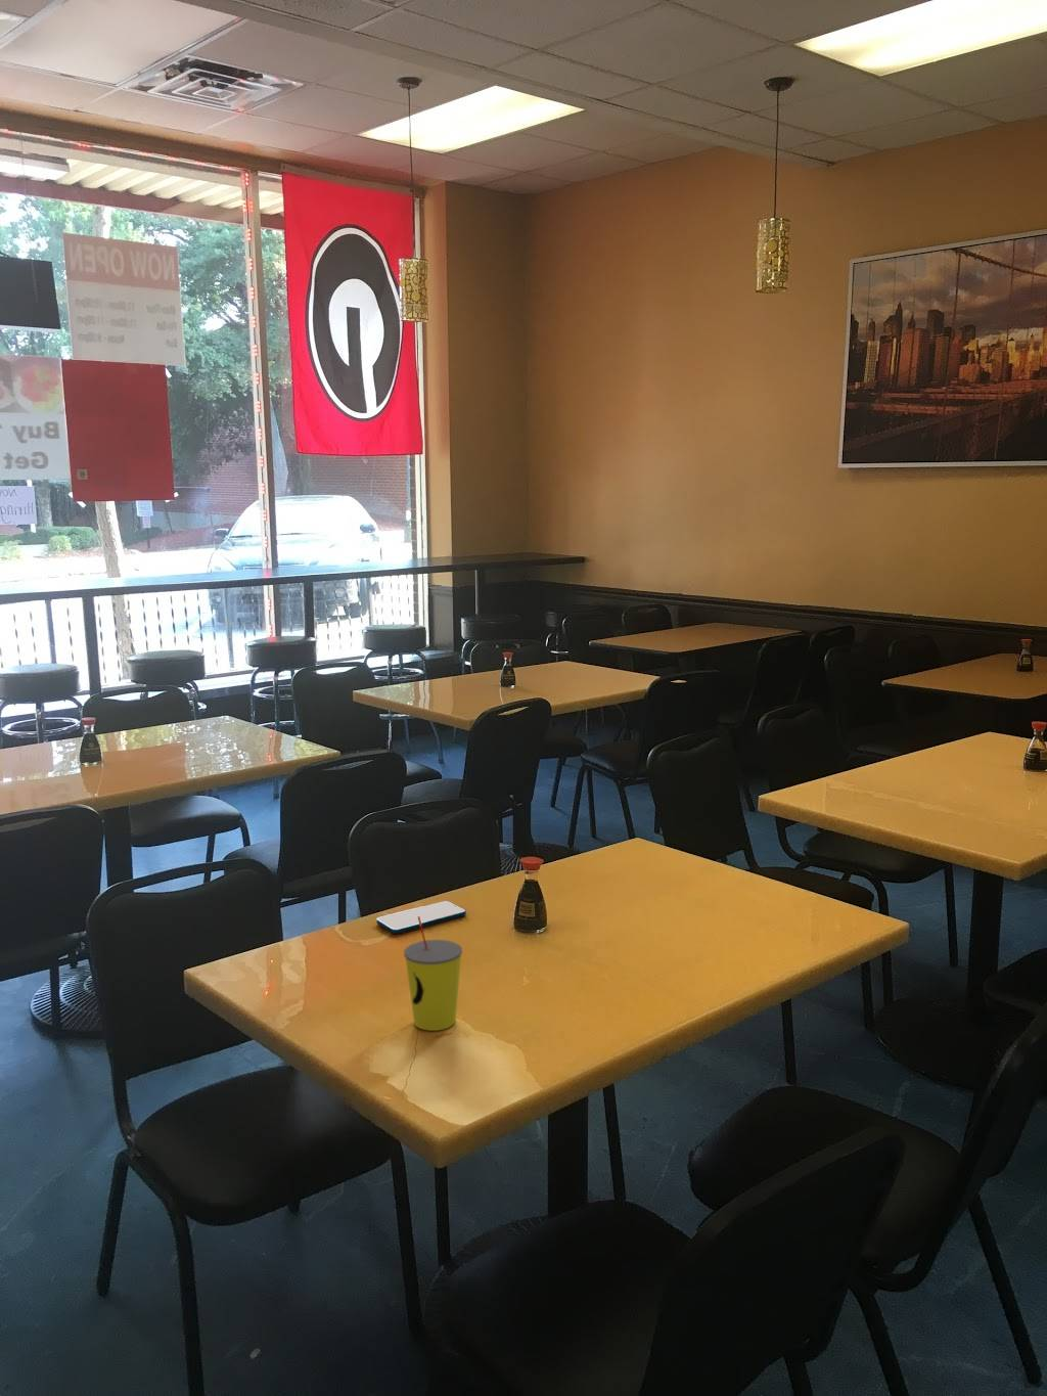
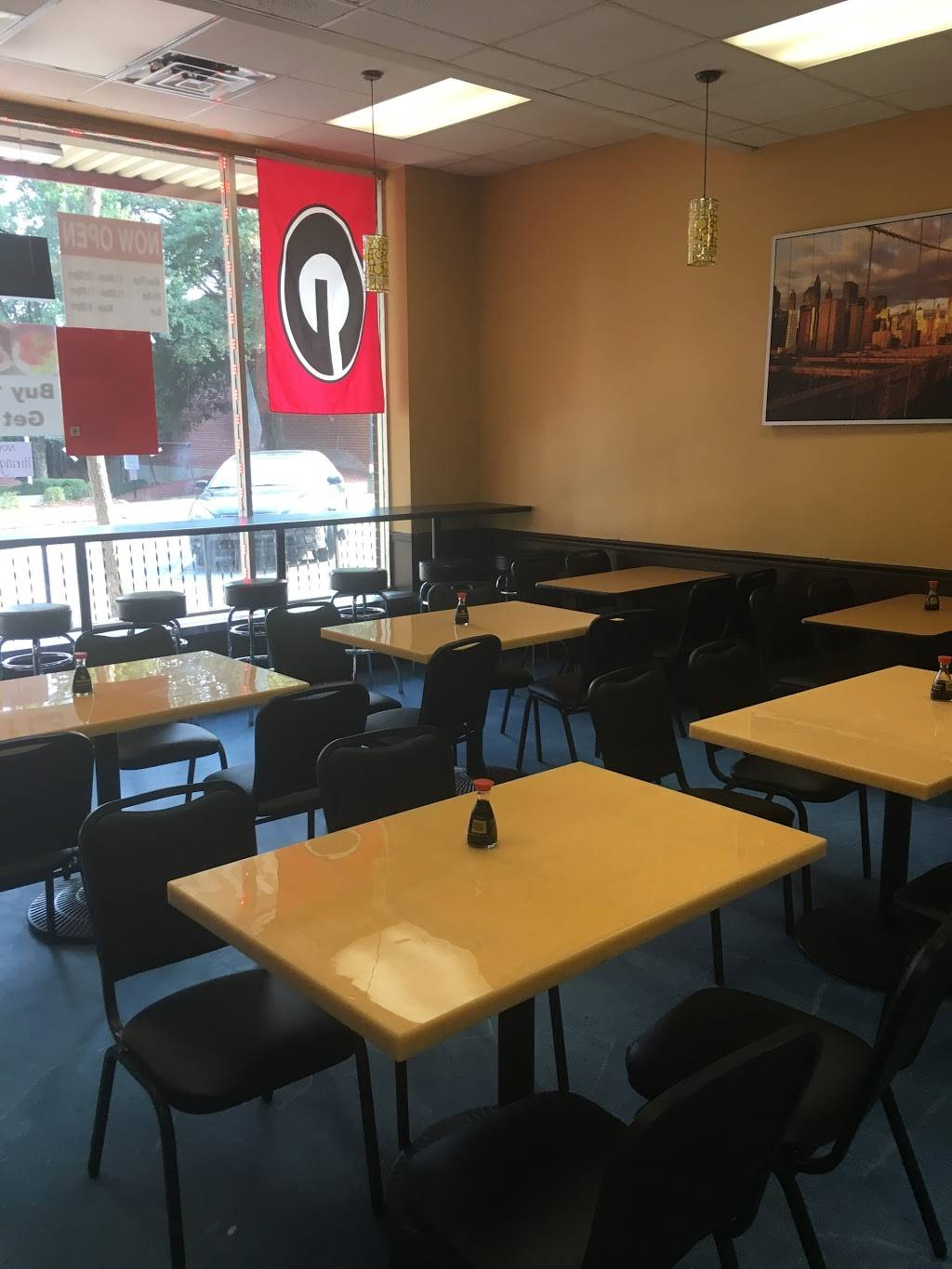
- smartphone [375,900,467,935]
- straw [403,916,463,1032]
